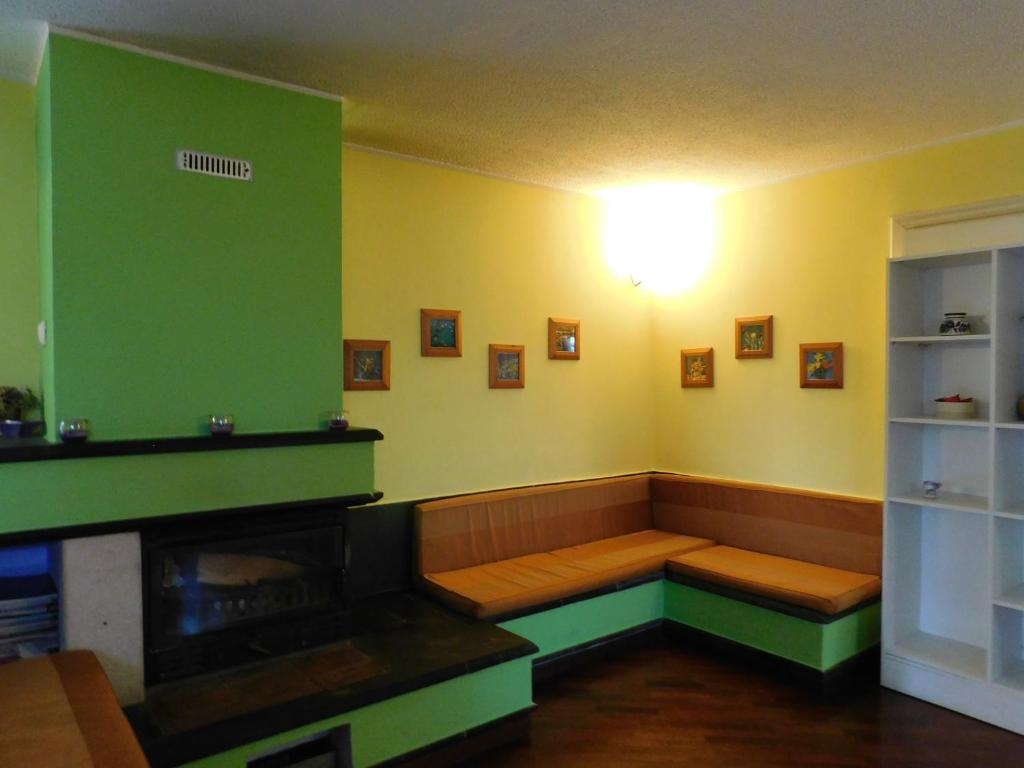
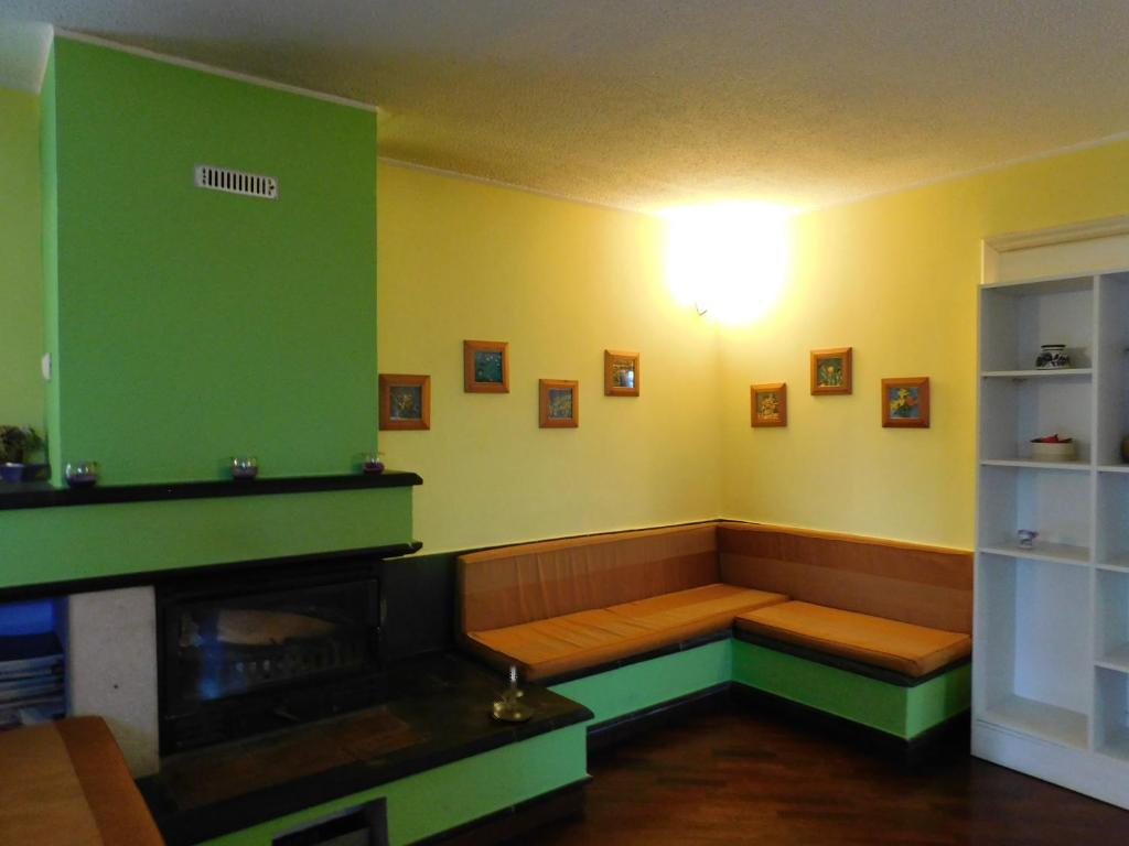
+ candle holder [491,665,536,723]
